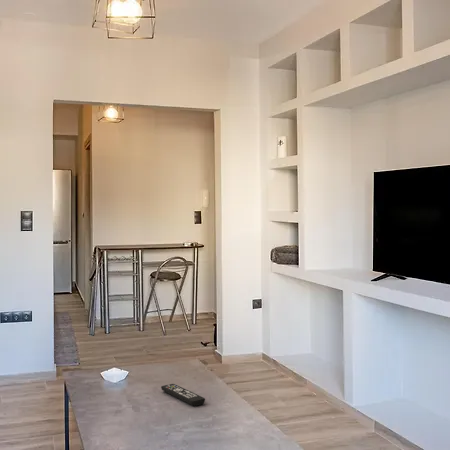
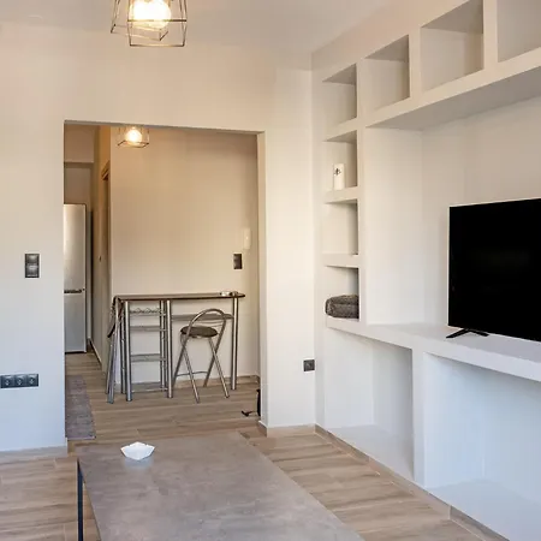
- remote control [160,383,206,407]
